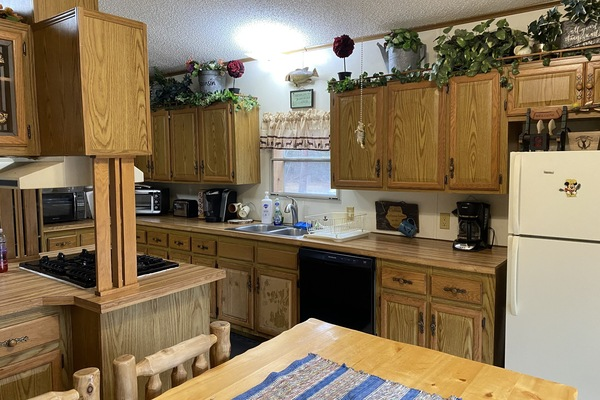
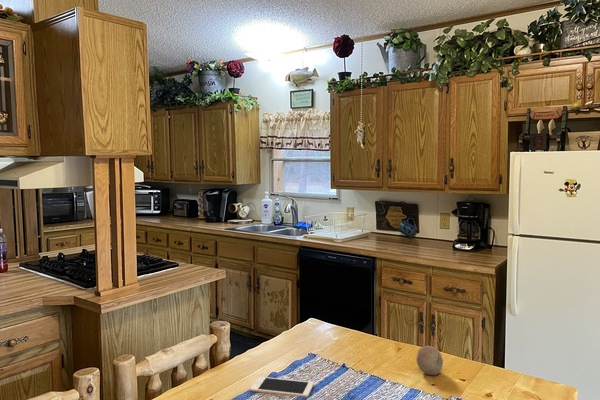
+ cell phone [250,376,315,398]
+ fruit [416,345,444,376]
